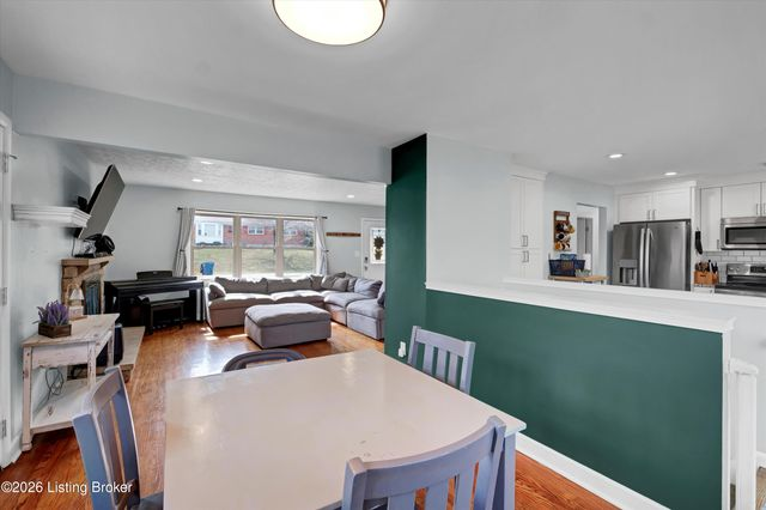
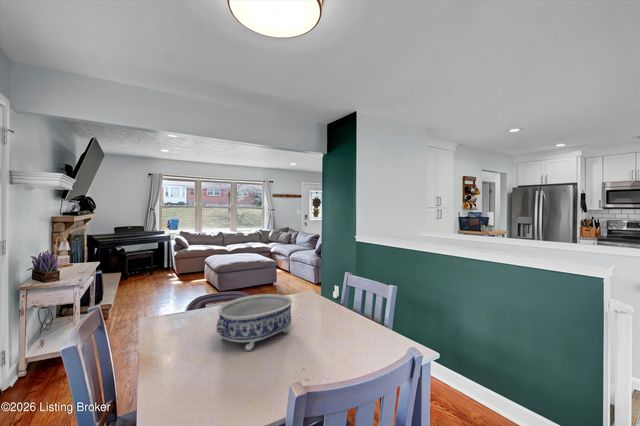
+ decorative bowl [215,293,293,352]
